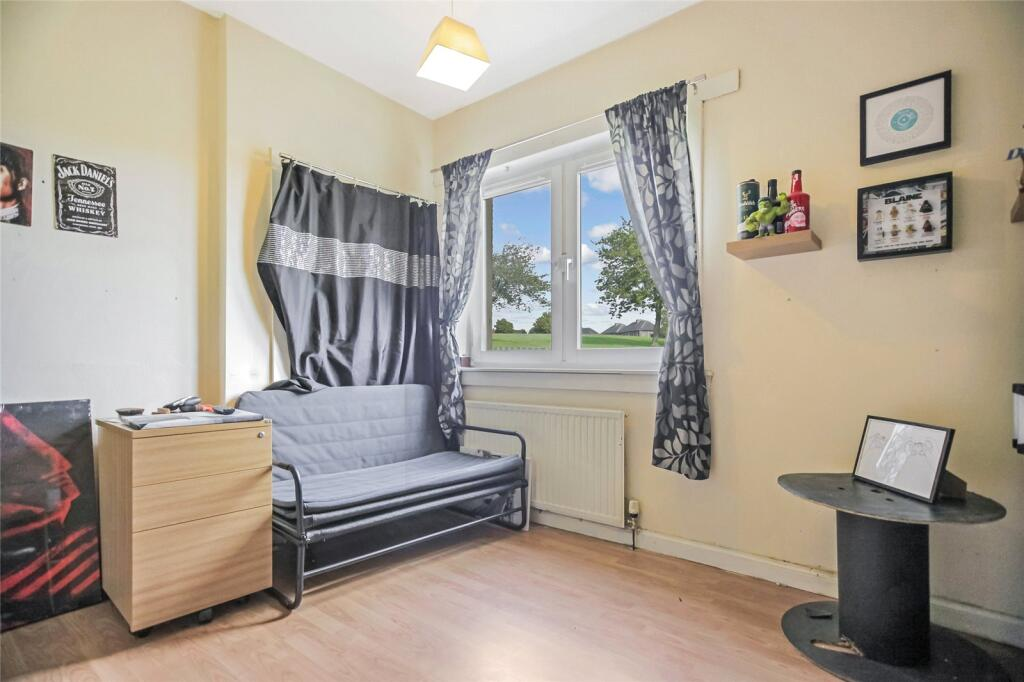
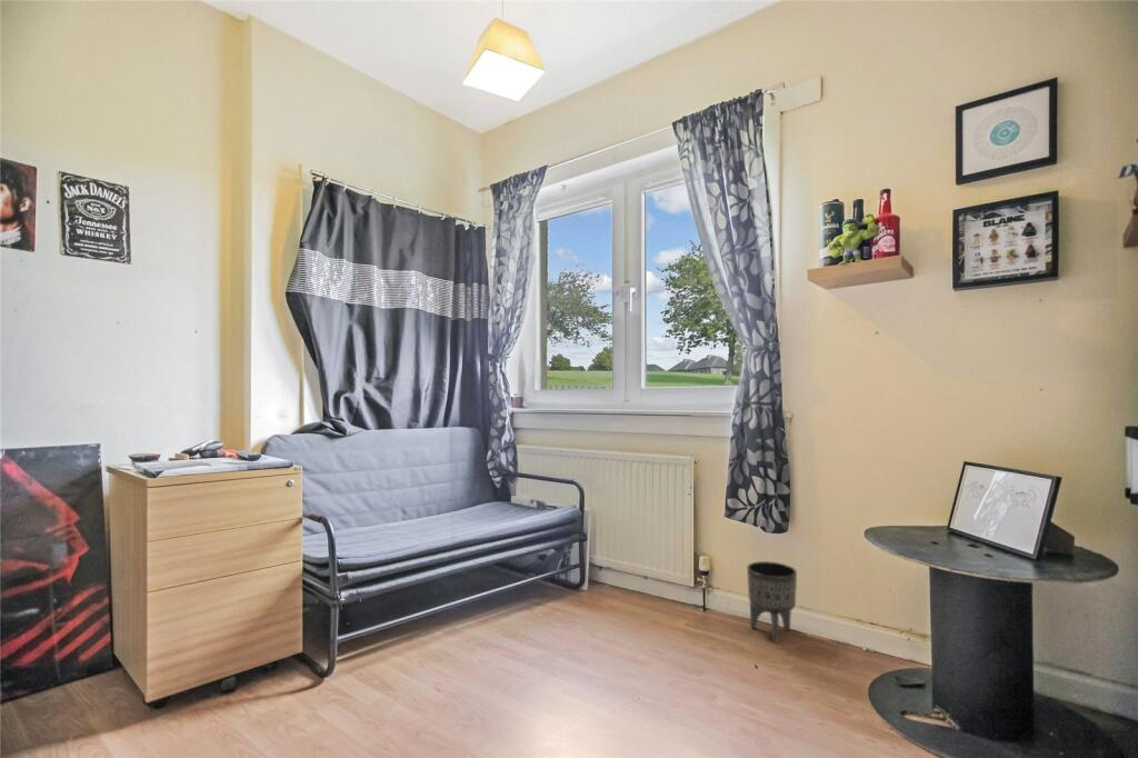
+ planter [746,560,798,644]
